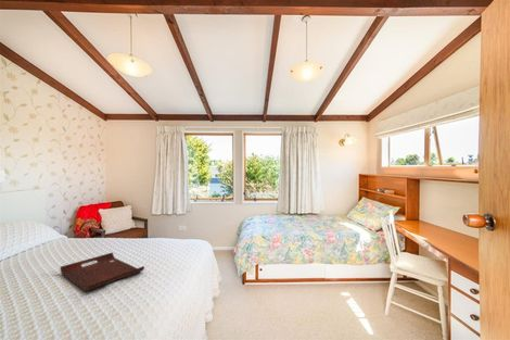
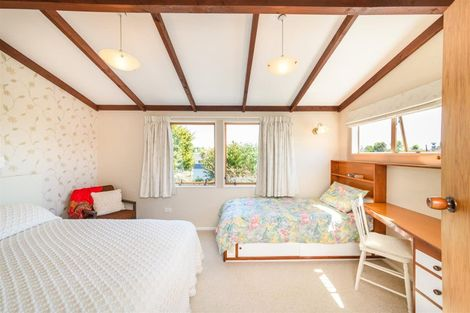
- serving tray [60,252,145,292]
